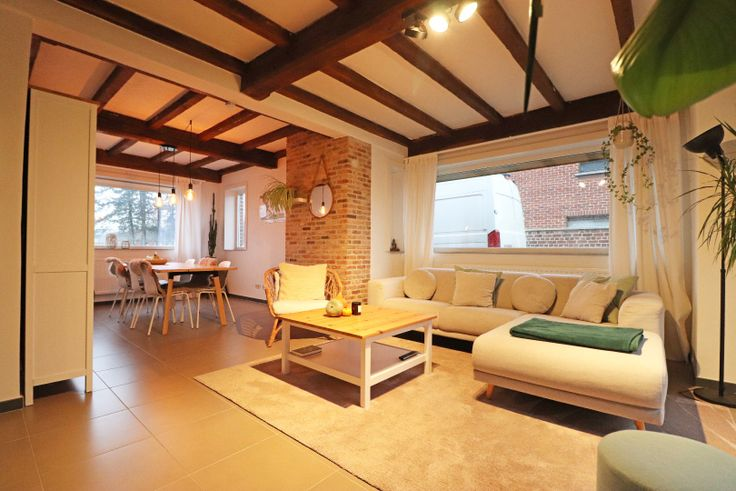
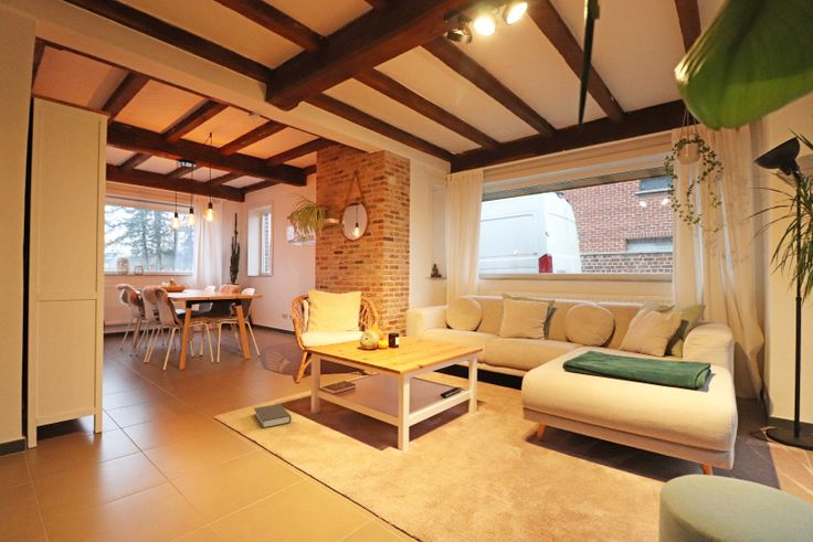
+ book [253,403,293,429]
